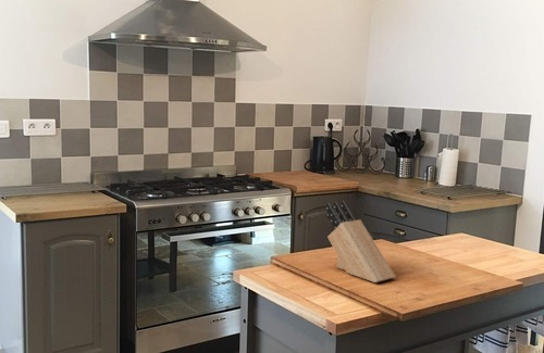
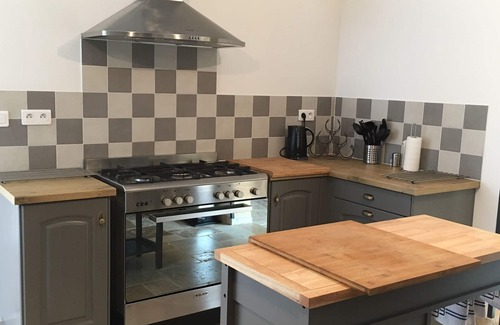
- knife block [325,200,396,283]
